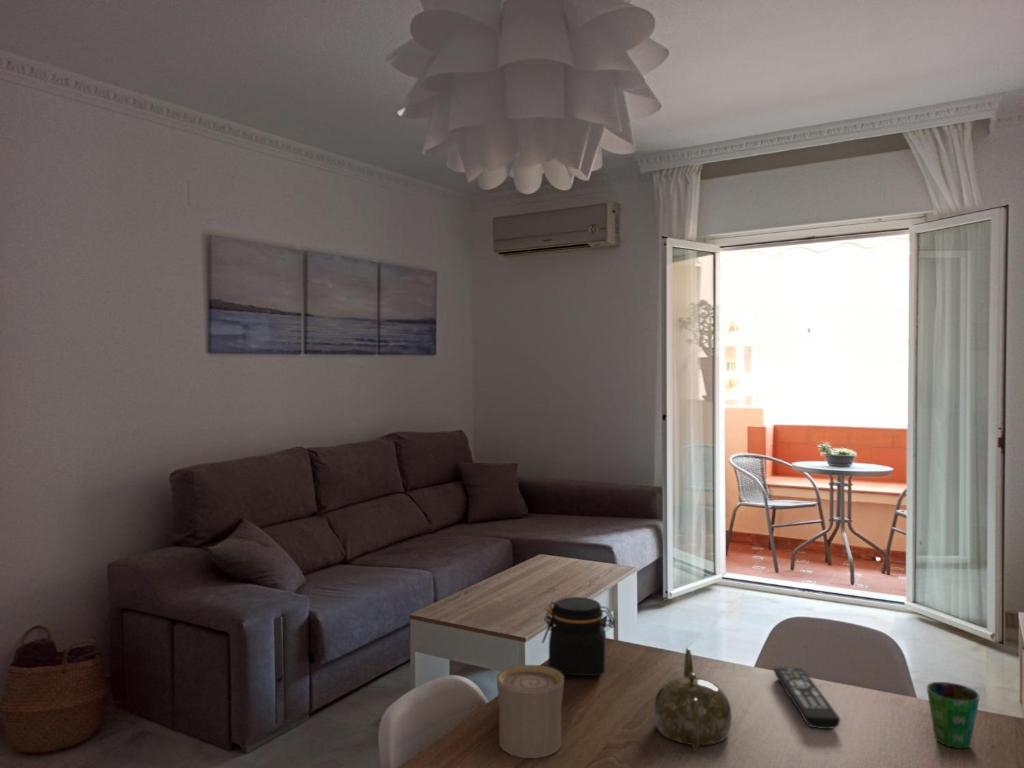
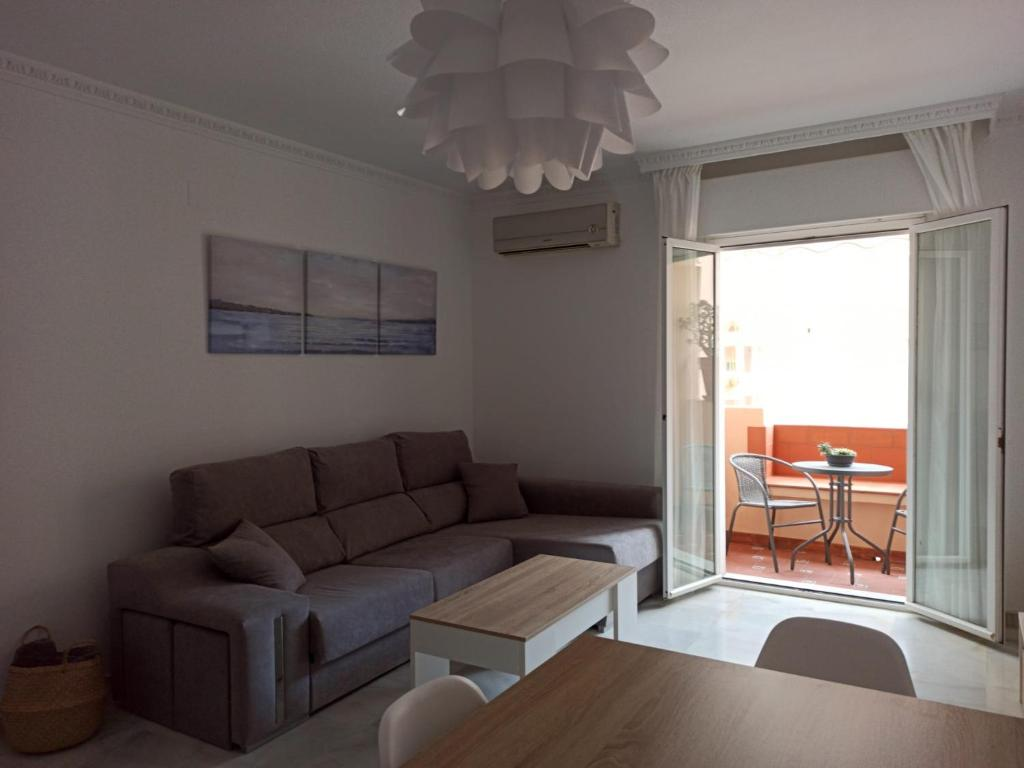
- teapot [652,646,733,752]
- cup [496,664,565,759]
- remote control [773,666,841,730]
- cup [926,681,981,749]
- jar [541,596,616,677]
